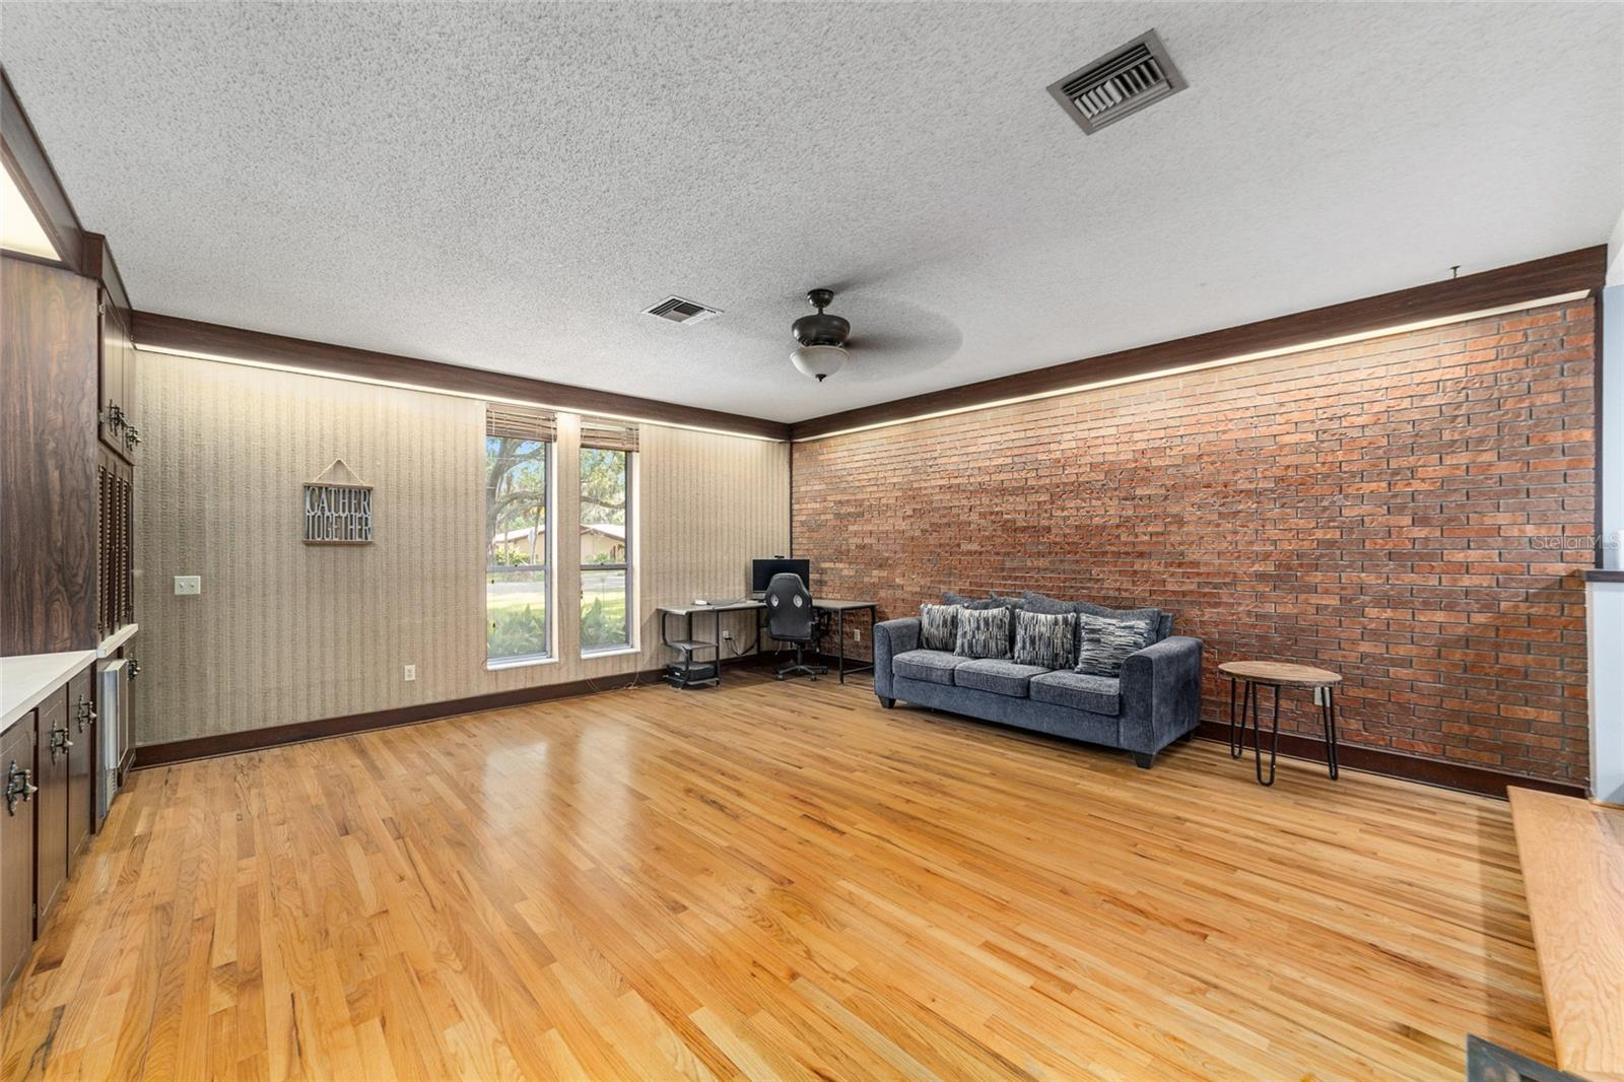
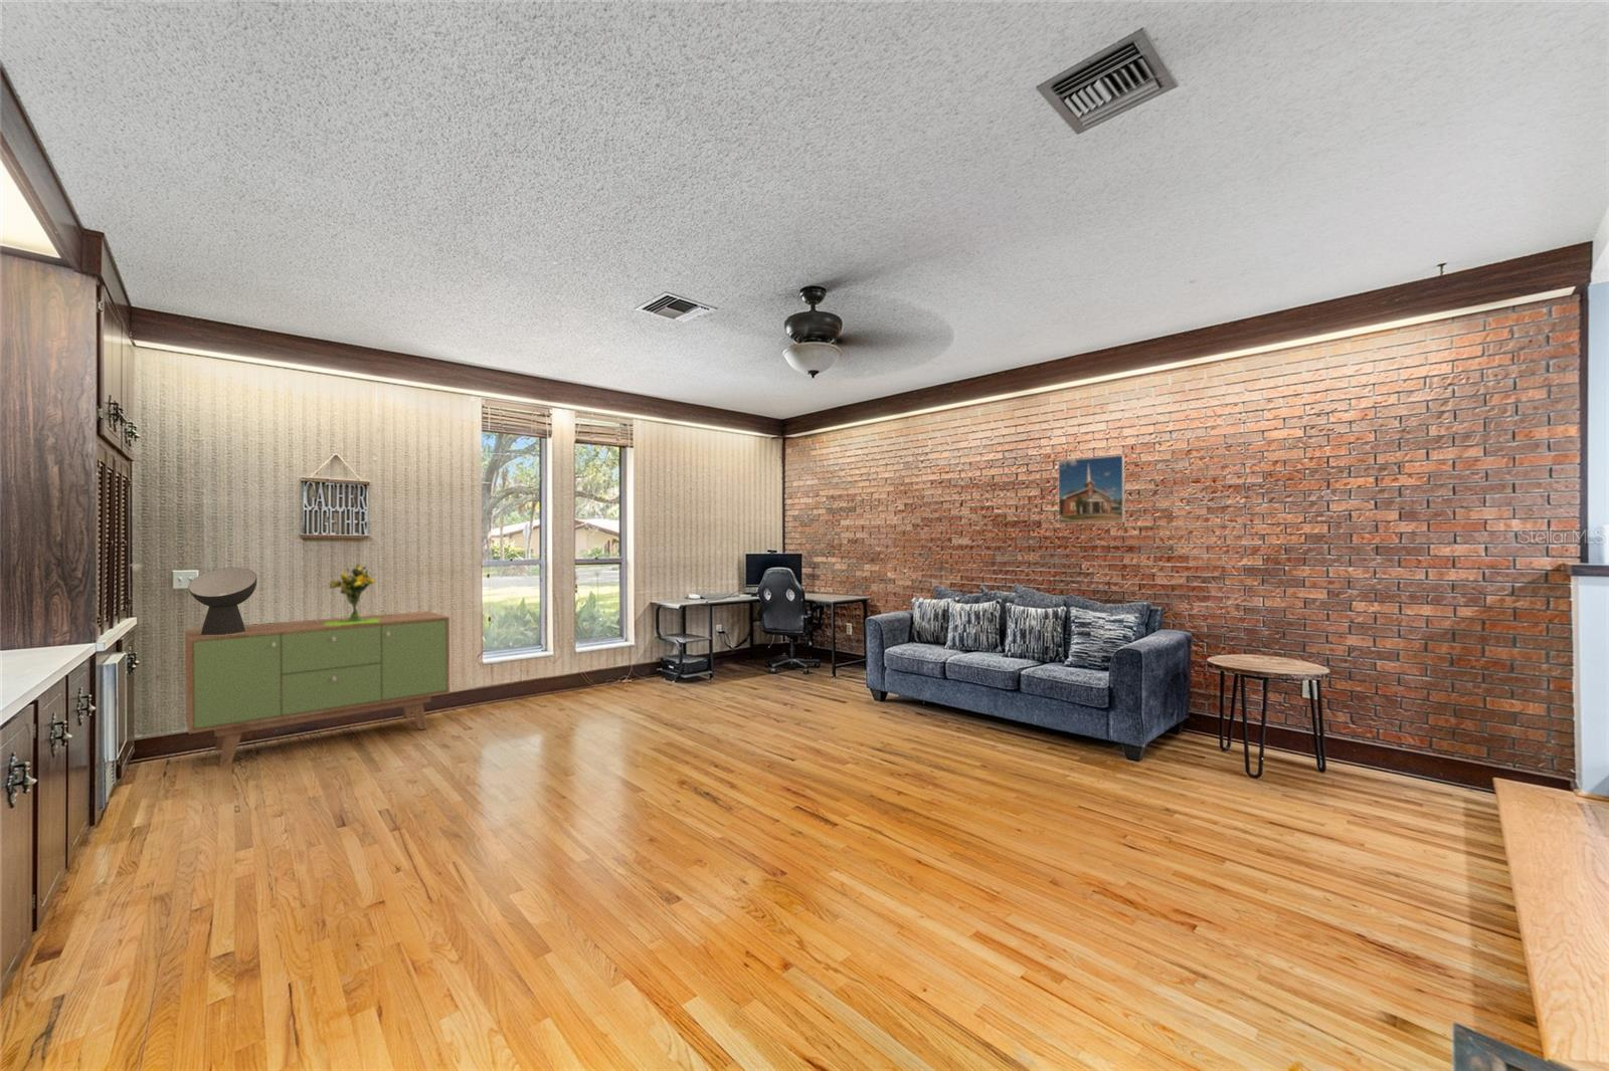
+ sideboard [184,610,451,766]
+ bouquet [324,563,382,626]
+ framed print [1056,454,1127,525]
+ table lamp [187,567,274,635]
